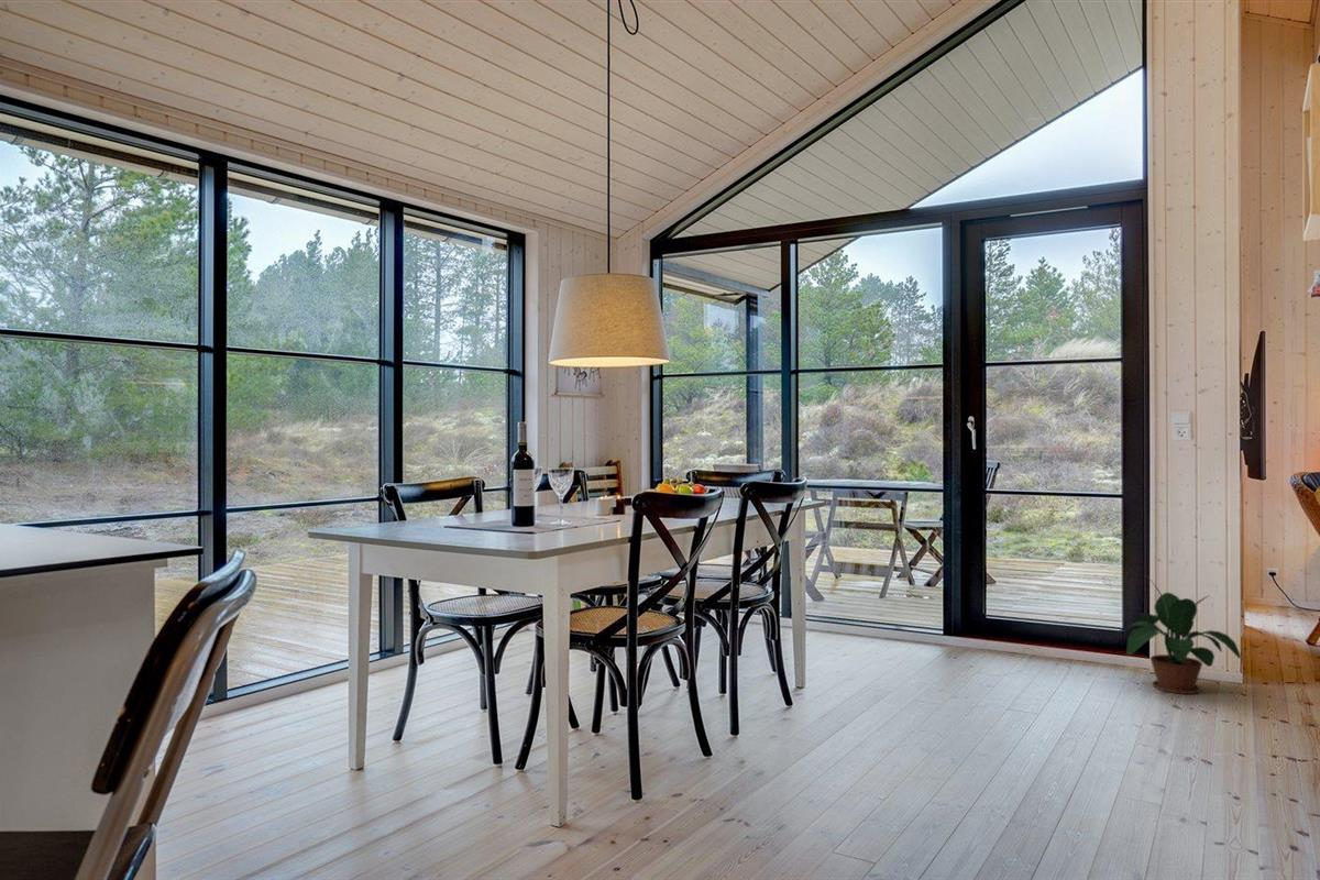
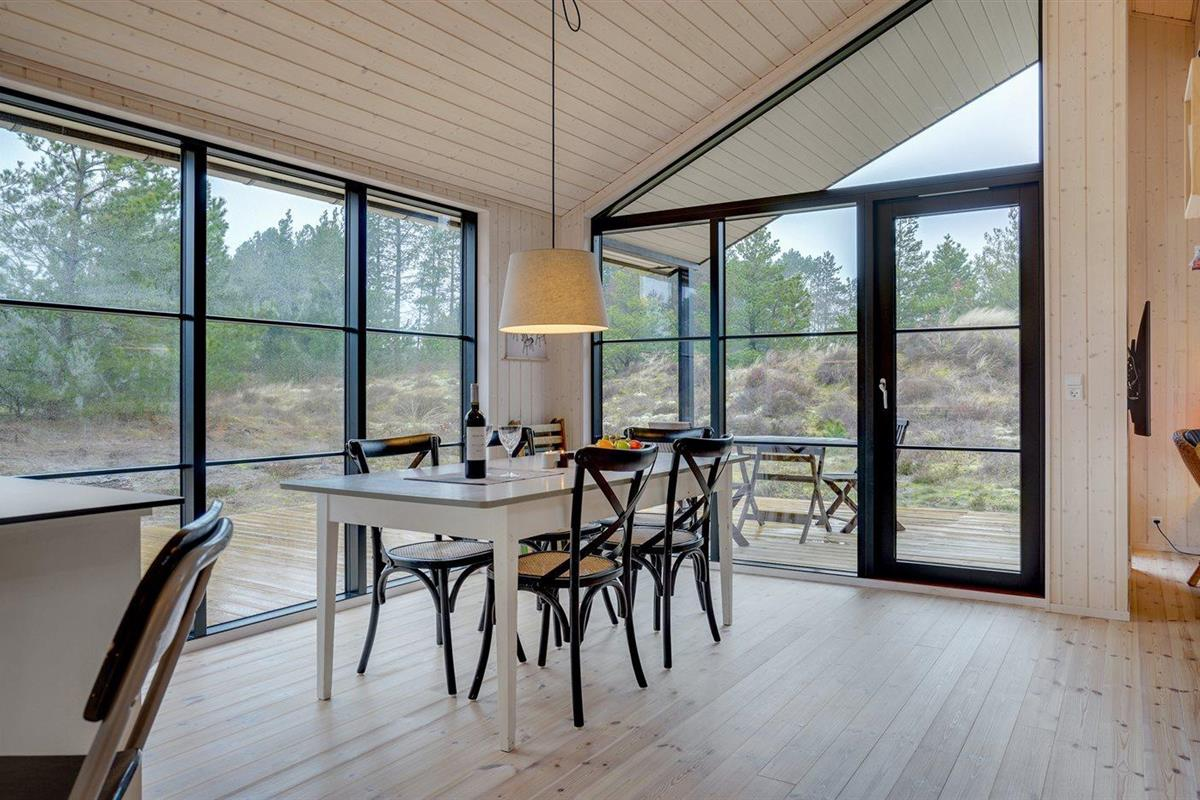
- potted plant [1113,572,1242,695]
